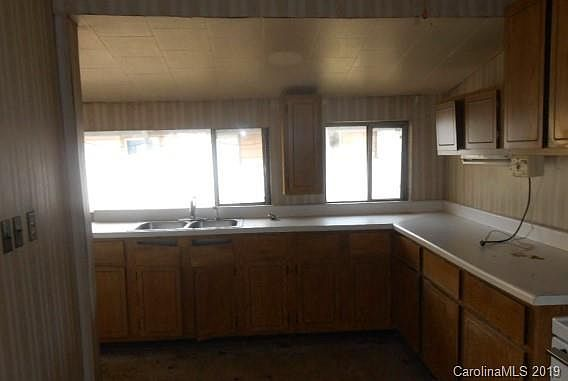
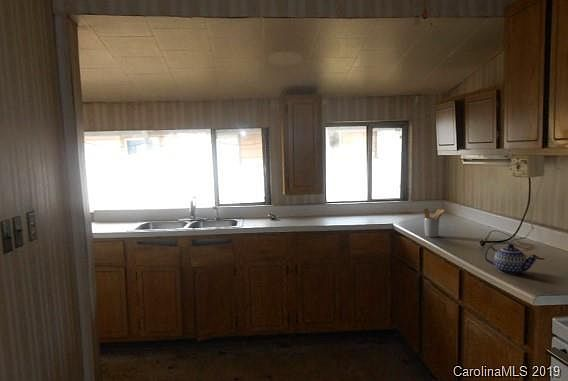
+ utensil holder [422,207,445,238]
+ teapot [484,243,538,275]
